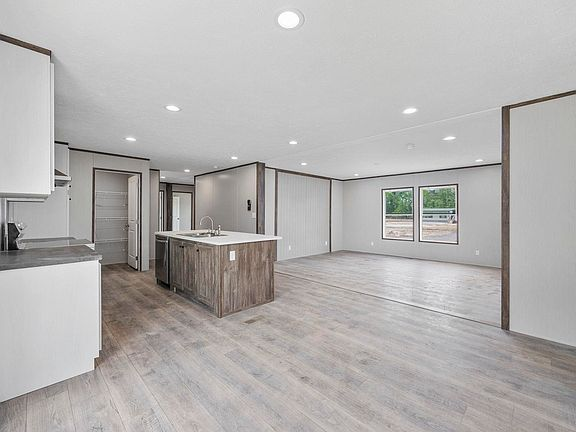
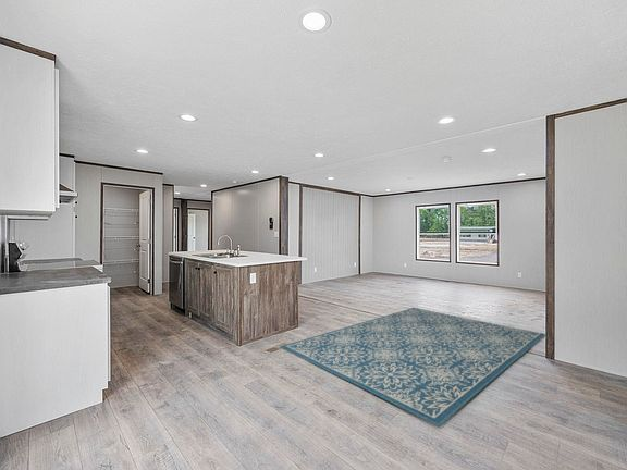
+ rug [279,307,546,428]
